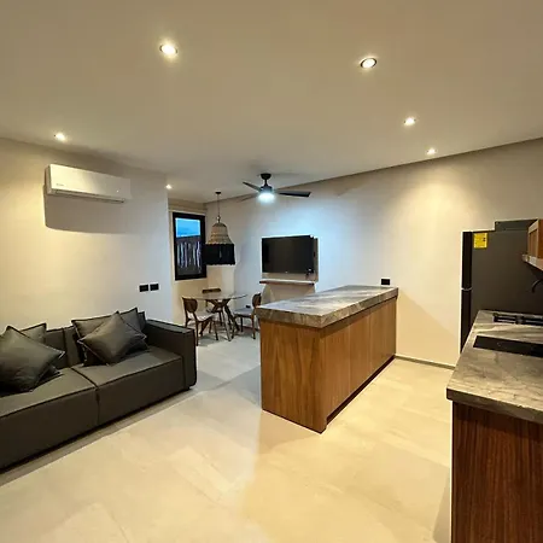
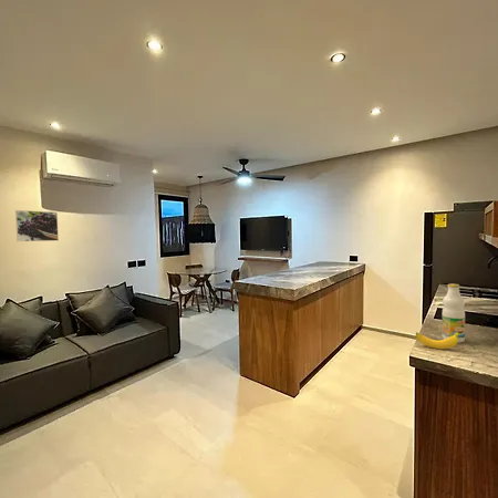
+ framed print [14,209,60,242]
+ bottle [440,283,466,344]
+ banana [415,331,464,350]
